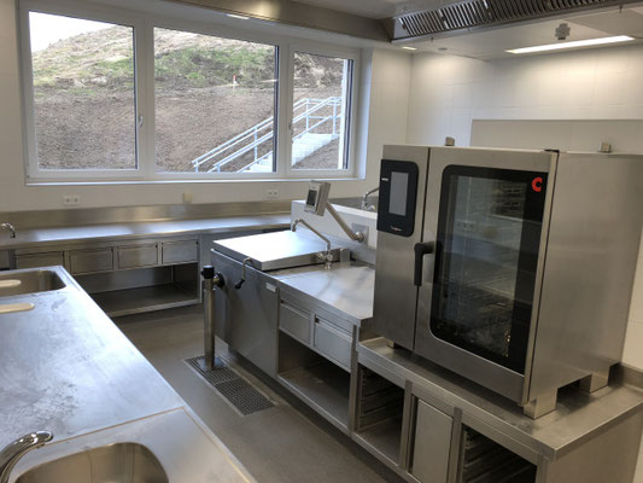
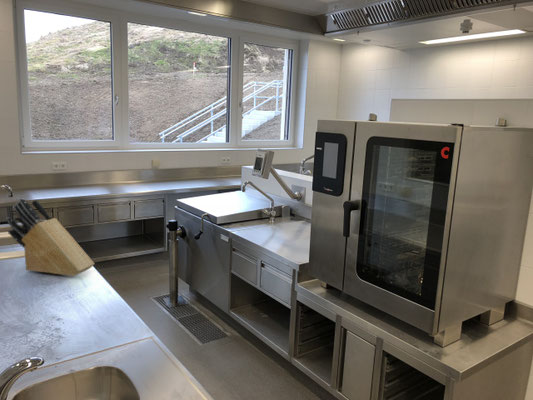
+ knife block [5,197,95,277]
